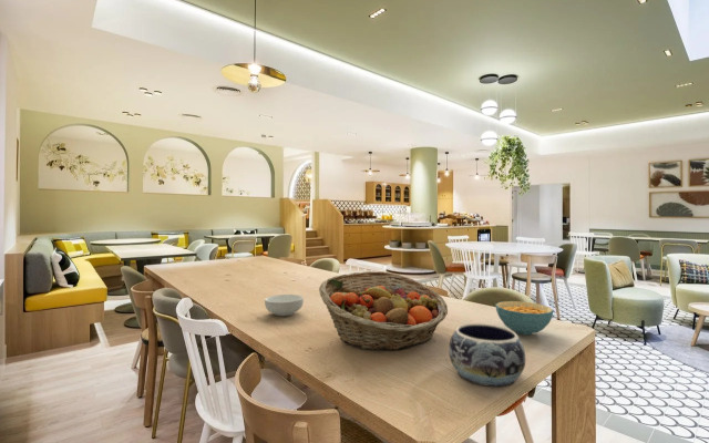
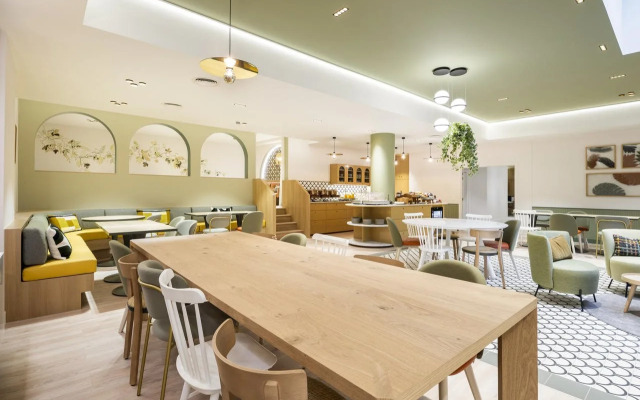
- decorative bowl [448,322,526,388]
- cereal bowl [494,300,555,336]
- cereal bowl [264,293,305,317]
- fruit basket [318,270,449,352]
